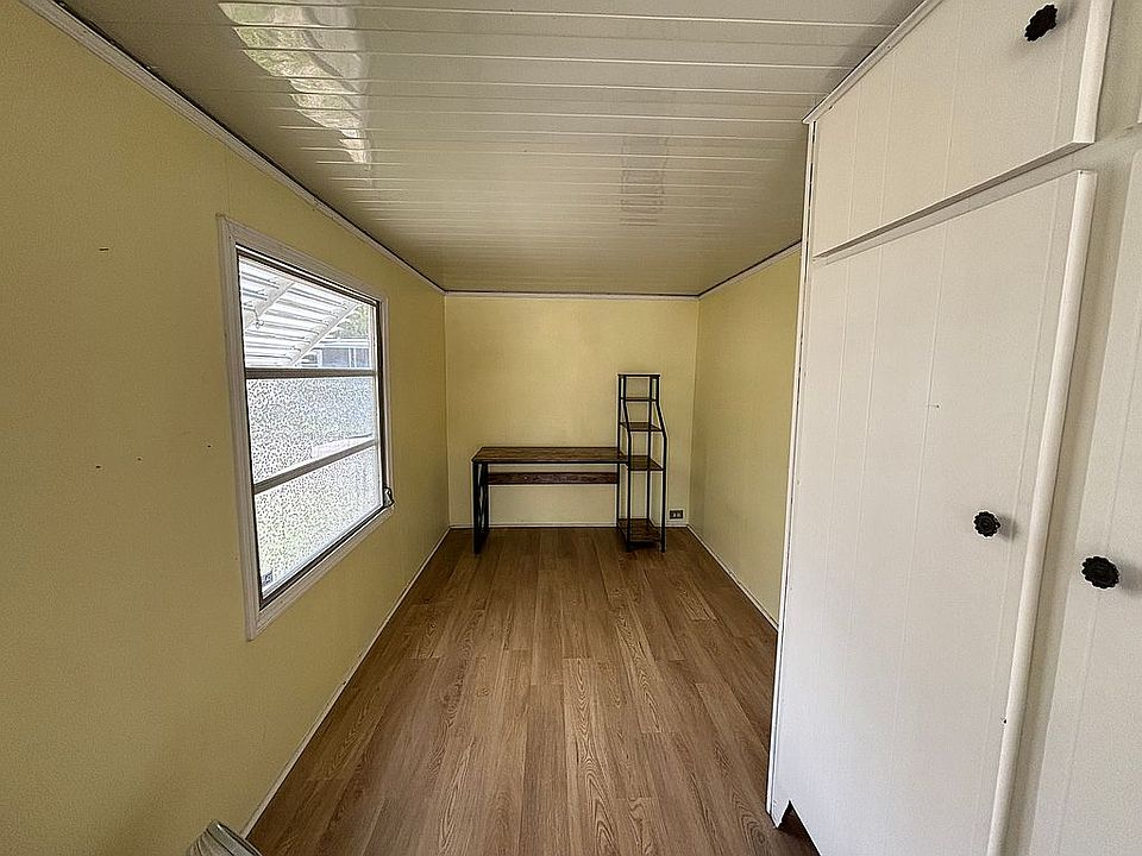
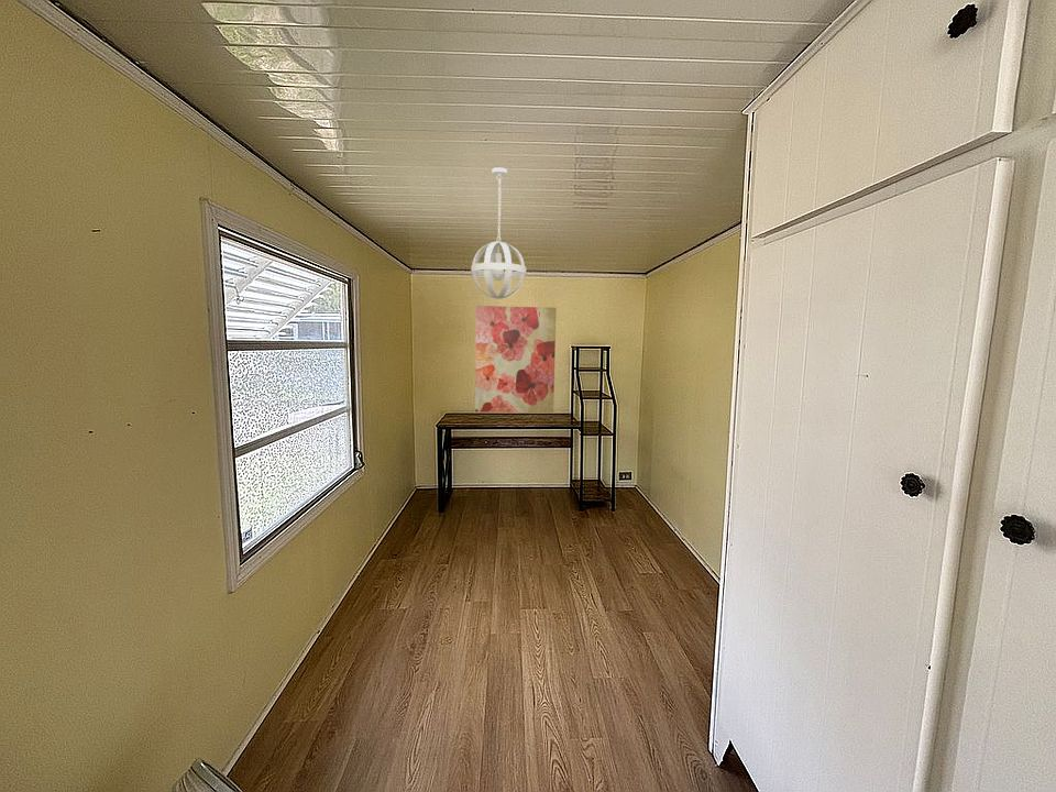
+ wall art [474,305,558,414]
+ pendant light [470,166,527,300]
